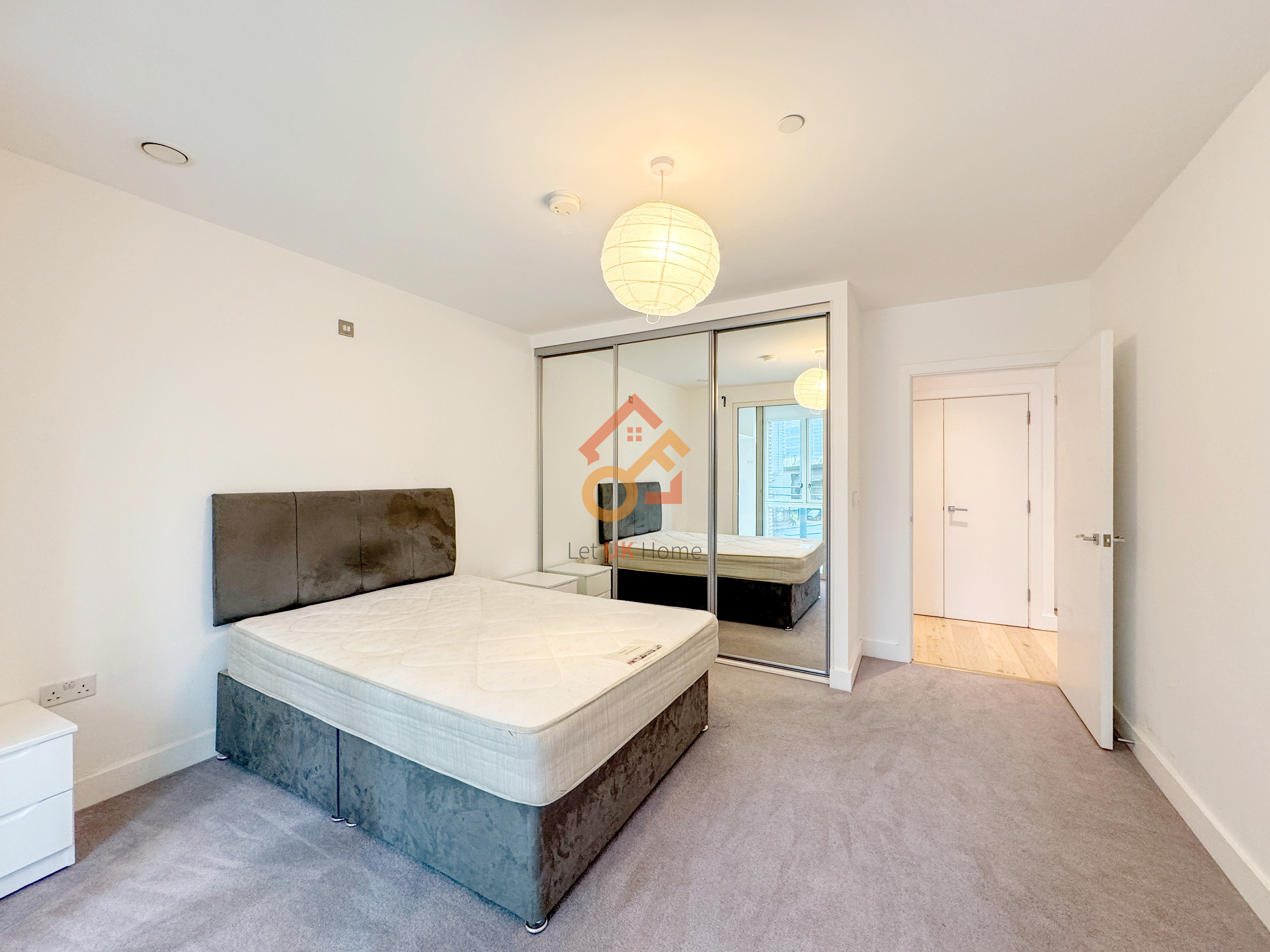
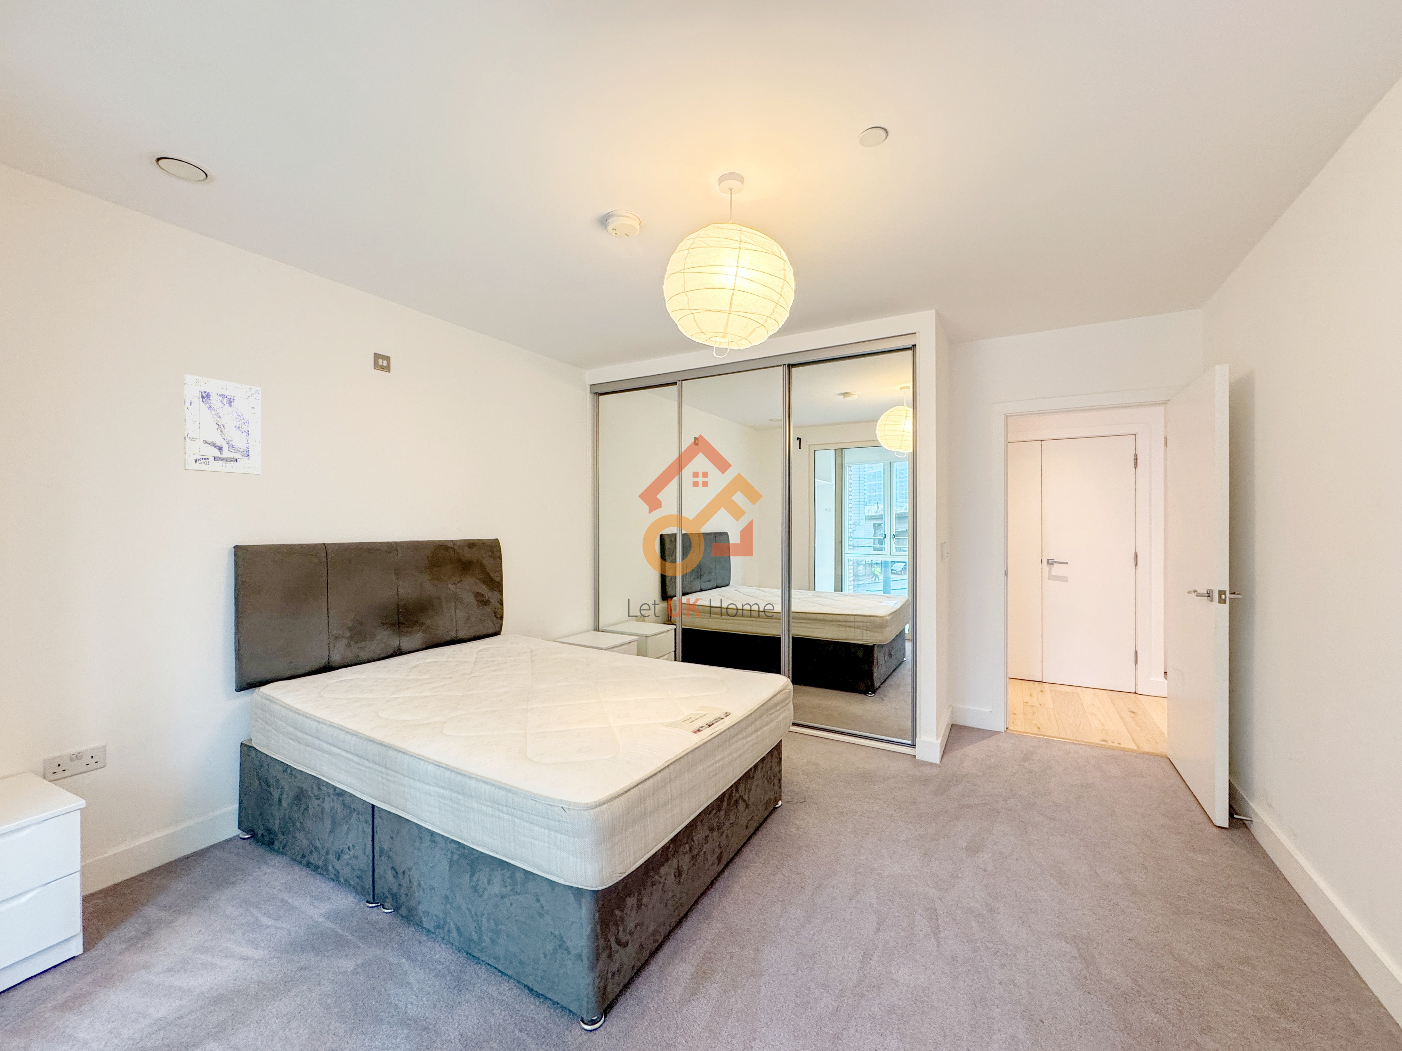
+ wall art [183,374,262,475]
